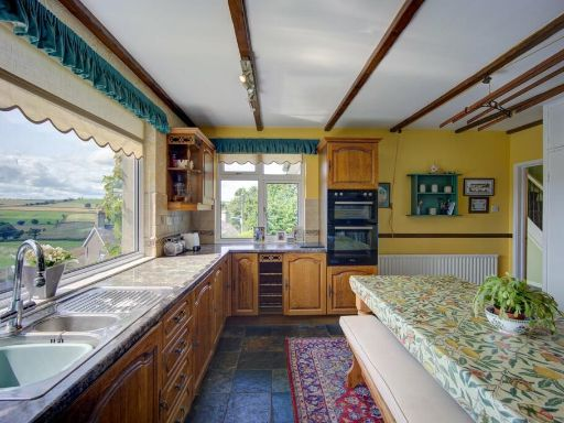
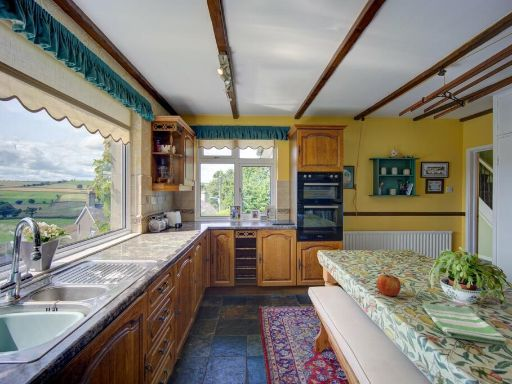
+ dish towel [421,303,508,346]
+ apple [376,273,402,297]
